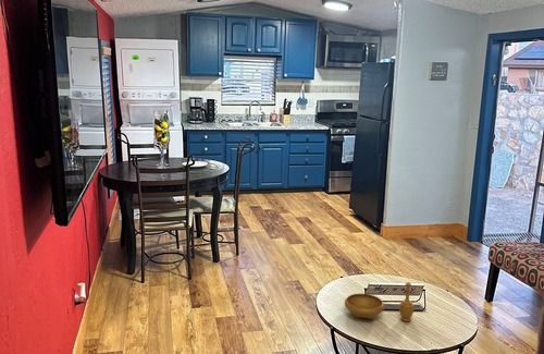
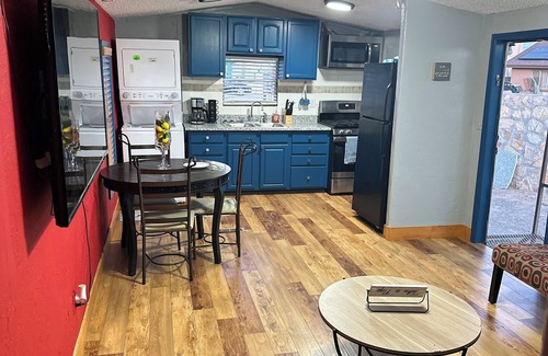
- decorative bowl [344,281,416,322]
